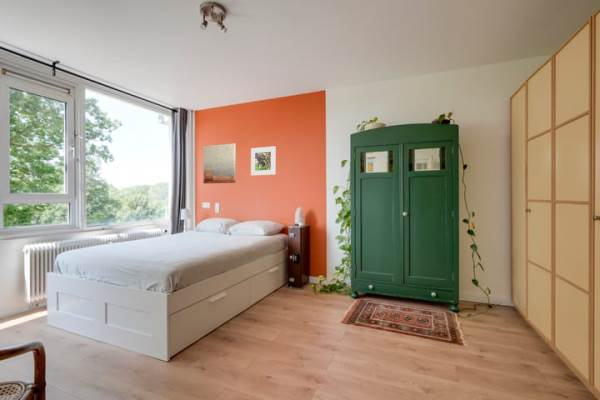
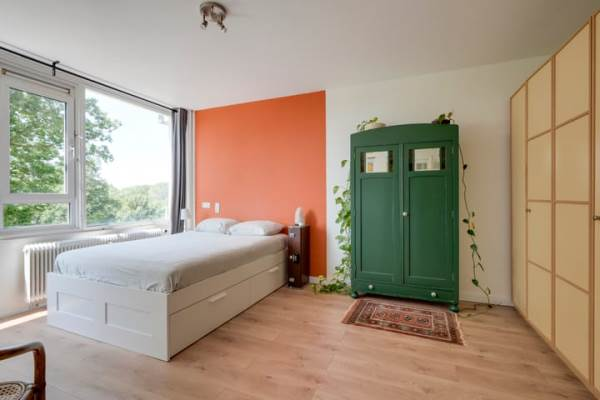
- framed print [250,145,277,176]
- wall art [202,142,237,185]
